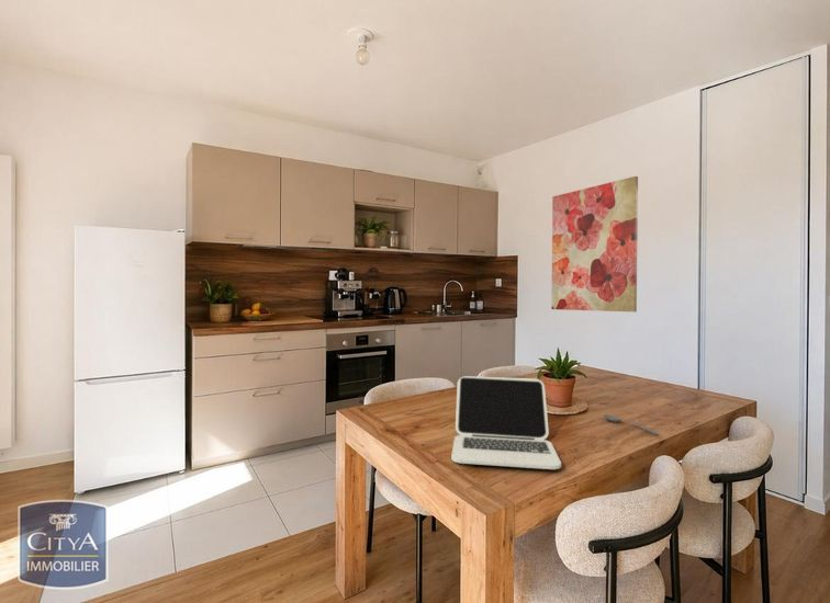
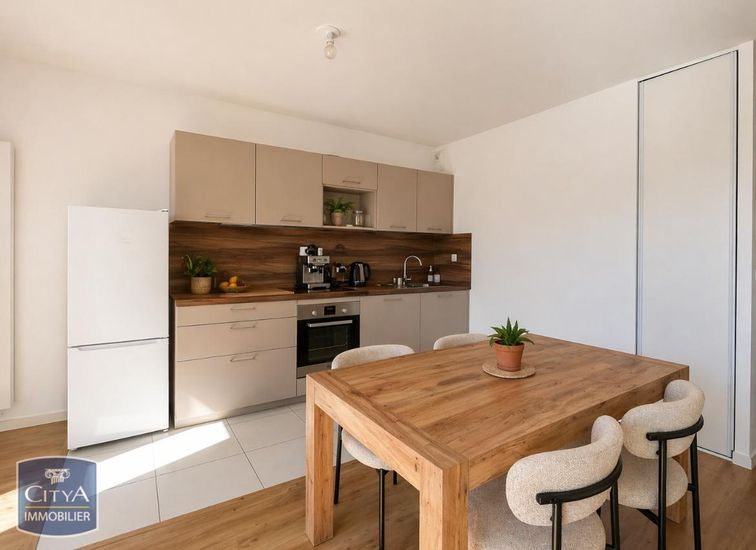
- soupspoon [603,413,660,435]
- wall art [550,175,639,312]
- laptop [450,375,562,470]
